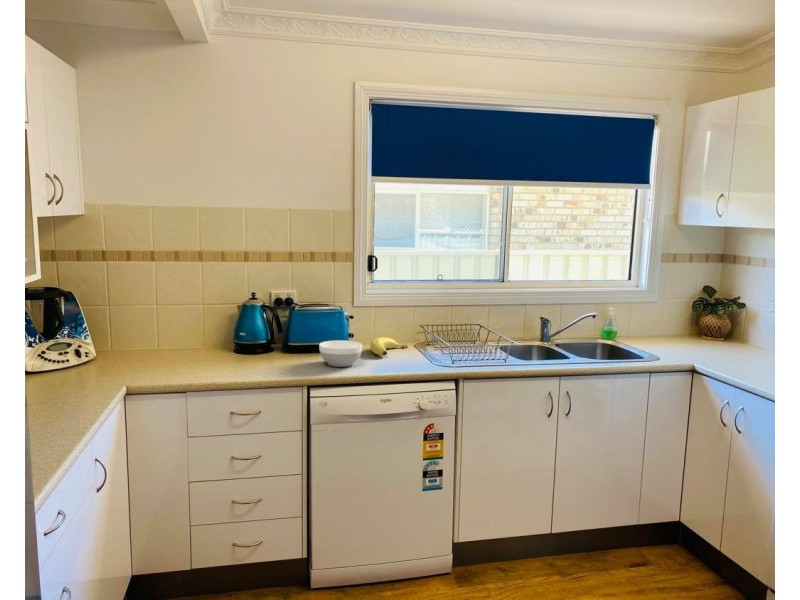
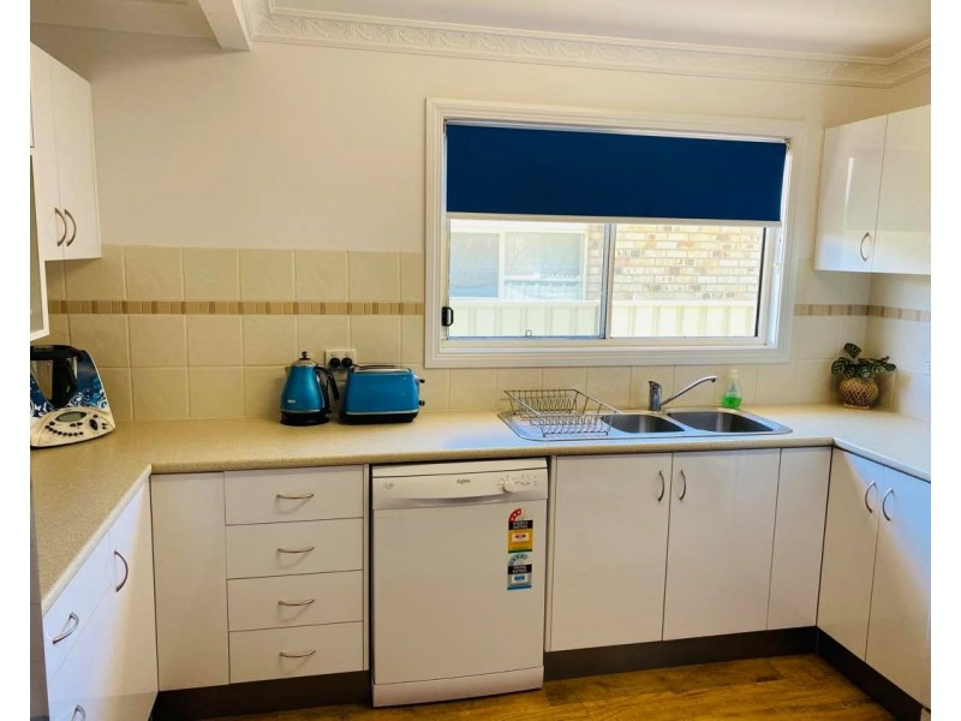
- bowl [318,339,363,368]
- banana [369,336,409,357]
